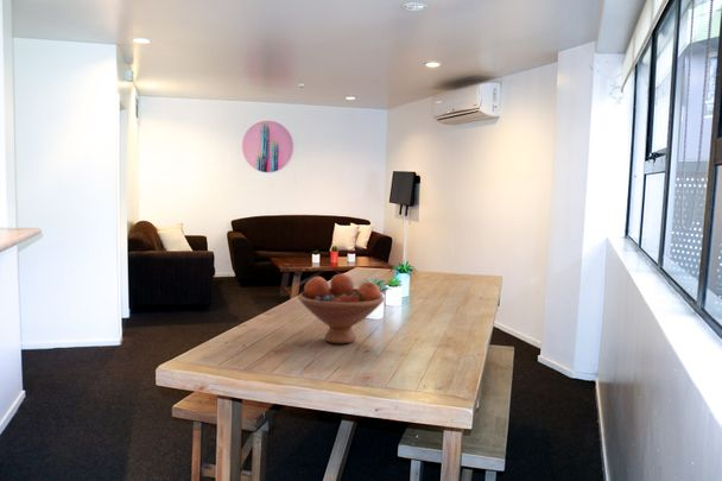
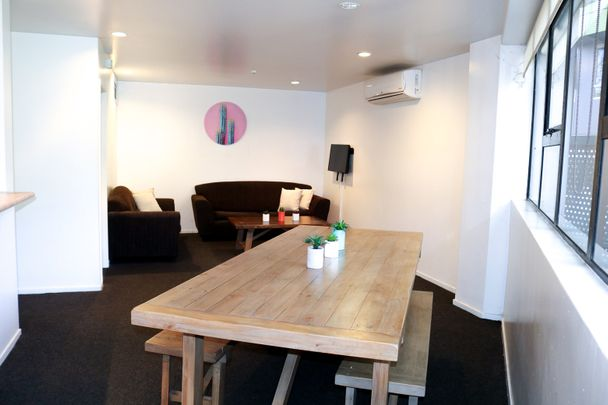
- fruit bowl [297,273,386,344]
